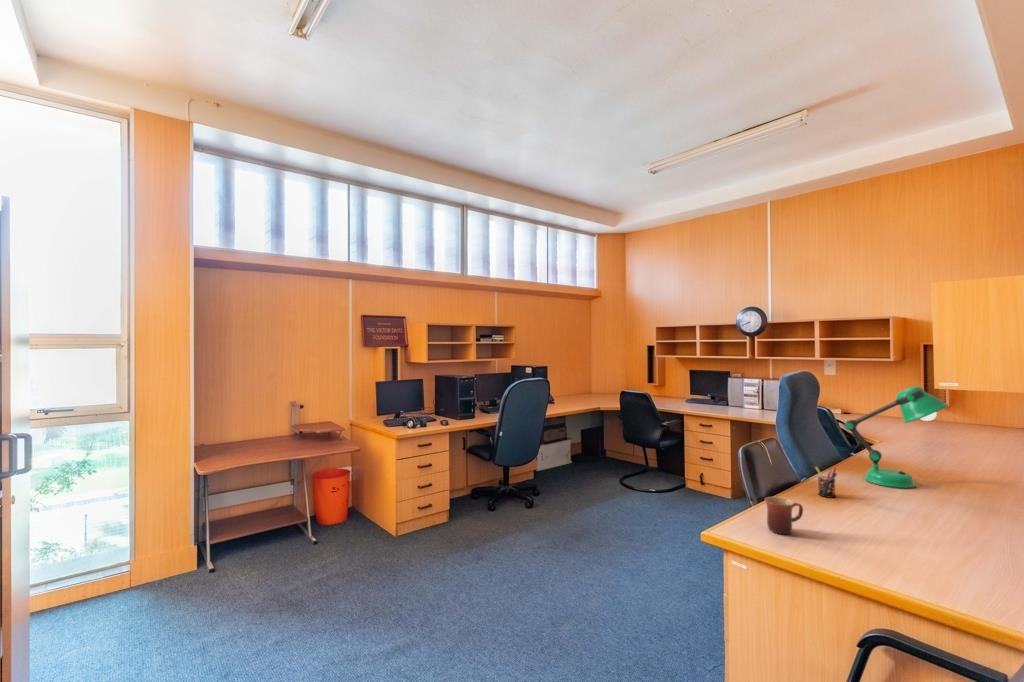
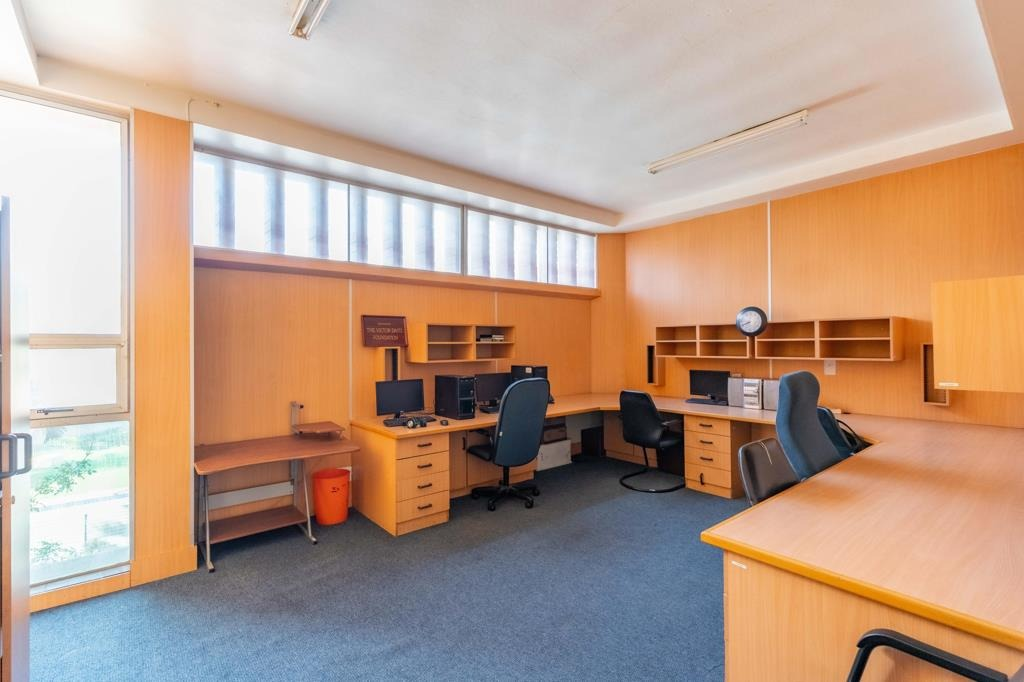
- mug [764,496,804,535]
- pen holder [814,466,838,499]
- desk lamp [843,385,949,489]
